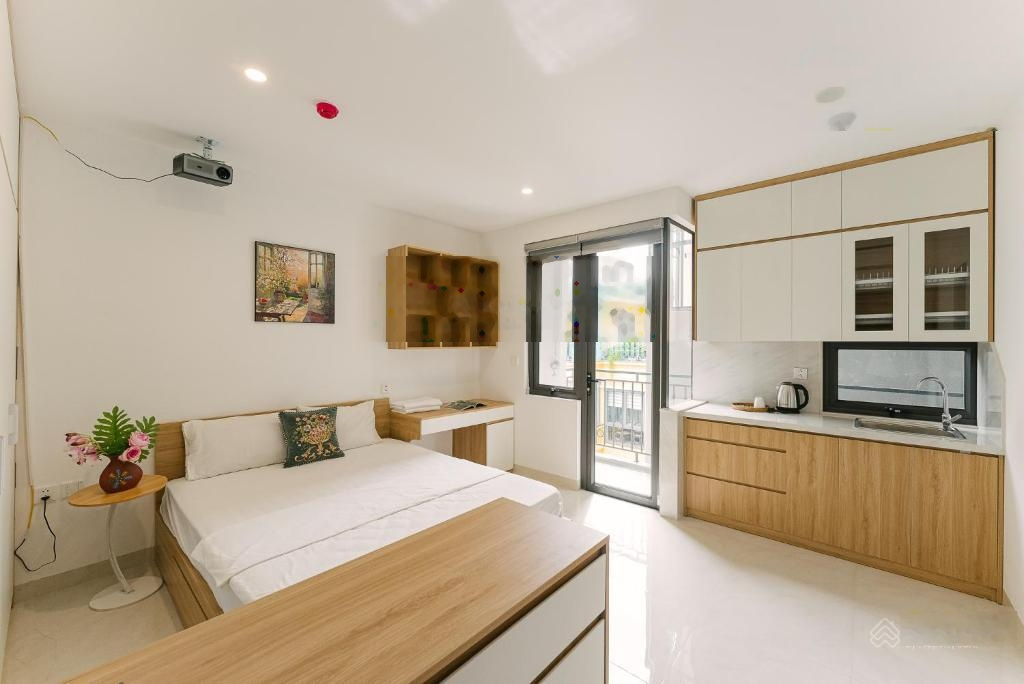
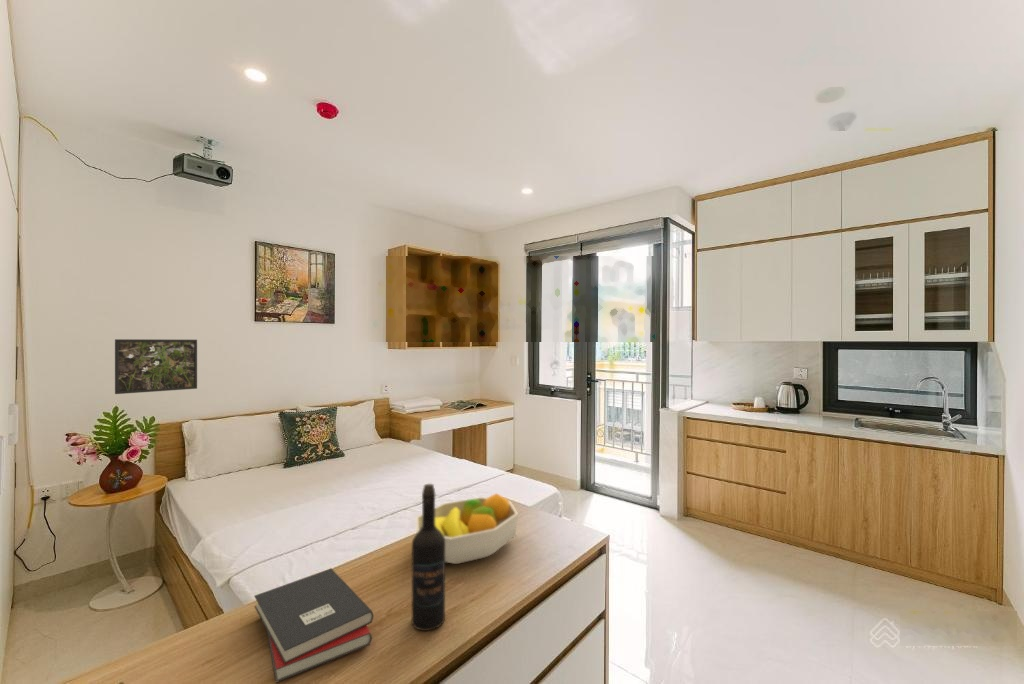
+ hardback book [253,567,375,684]
+ fruit bowl [415,492,519,565]
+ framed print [114,338,198,395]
+ wine bottle [411,483,446,632]
